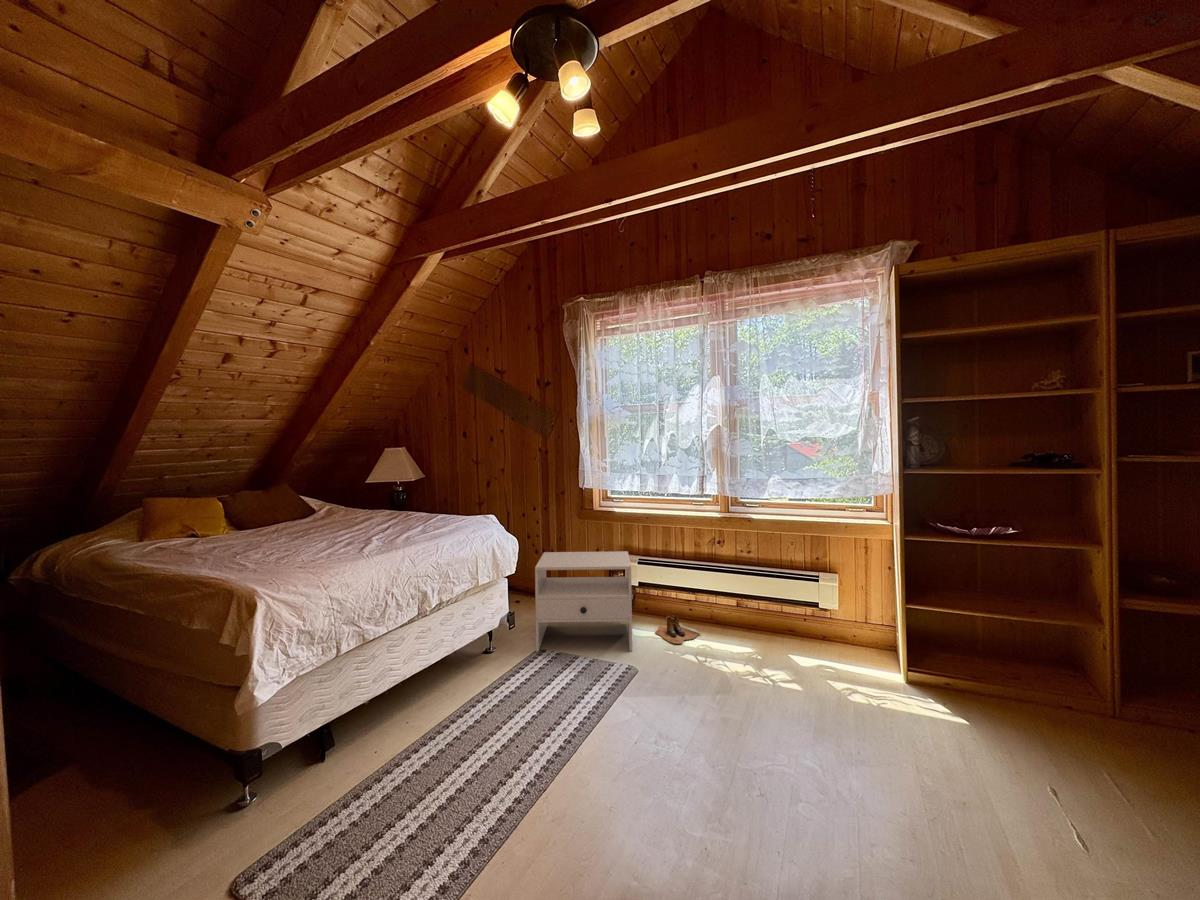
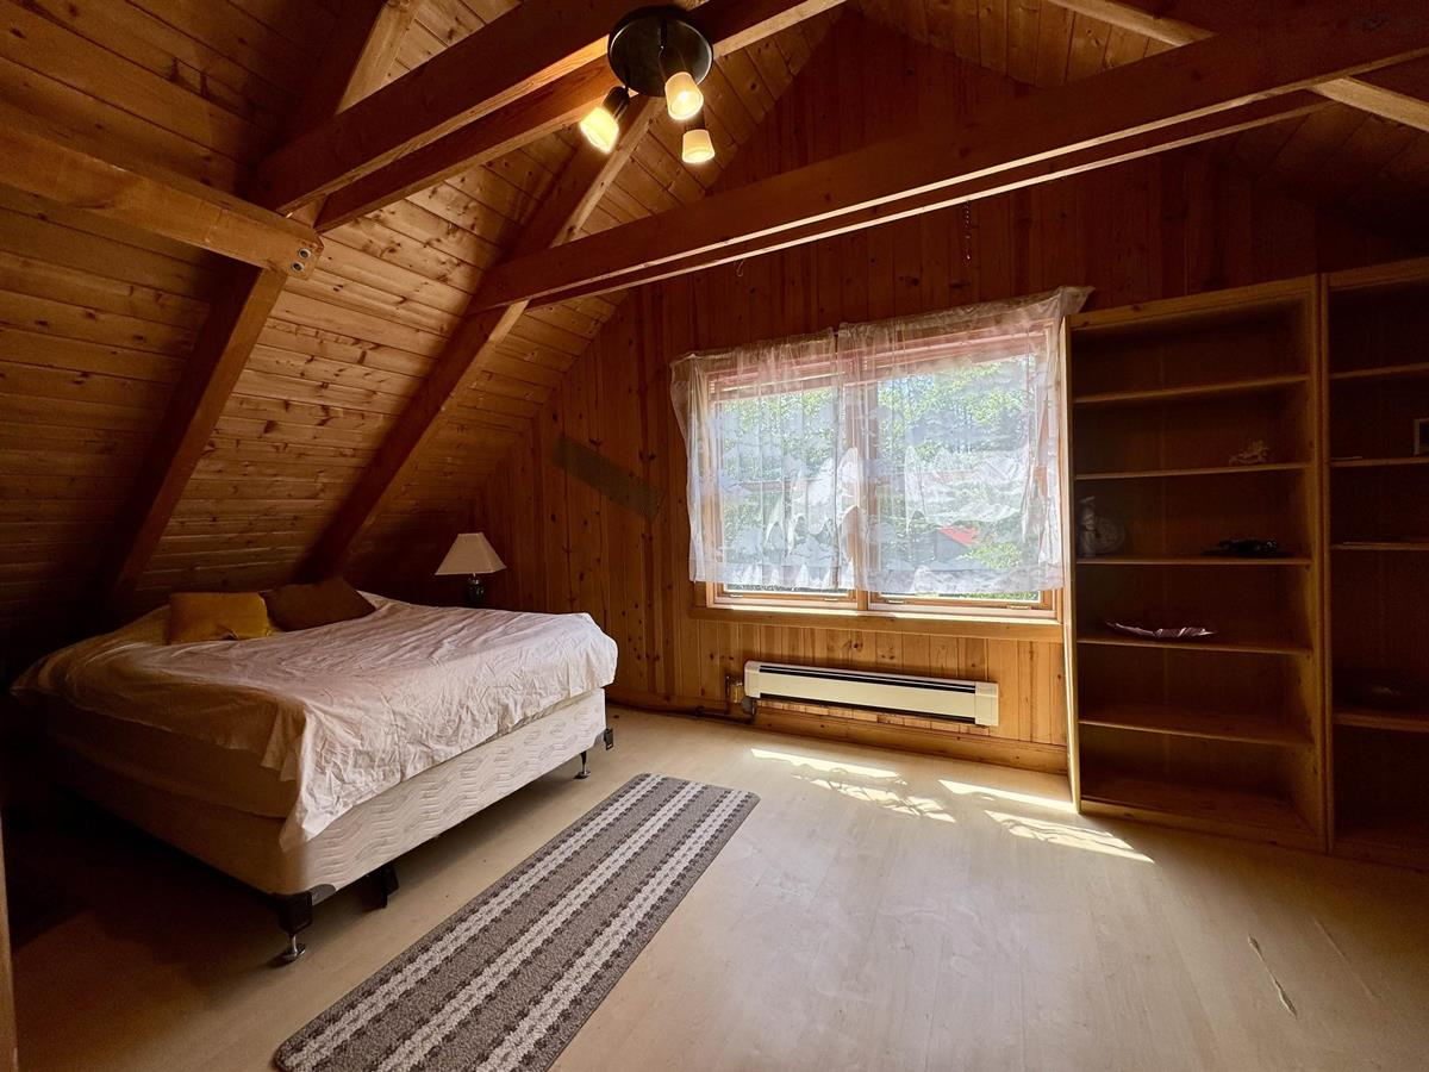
- nightstand [534,550,633,653]
- boots [654,615,701,644]
